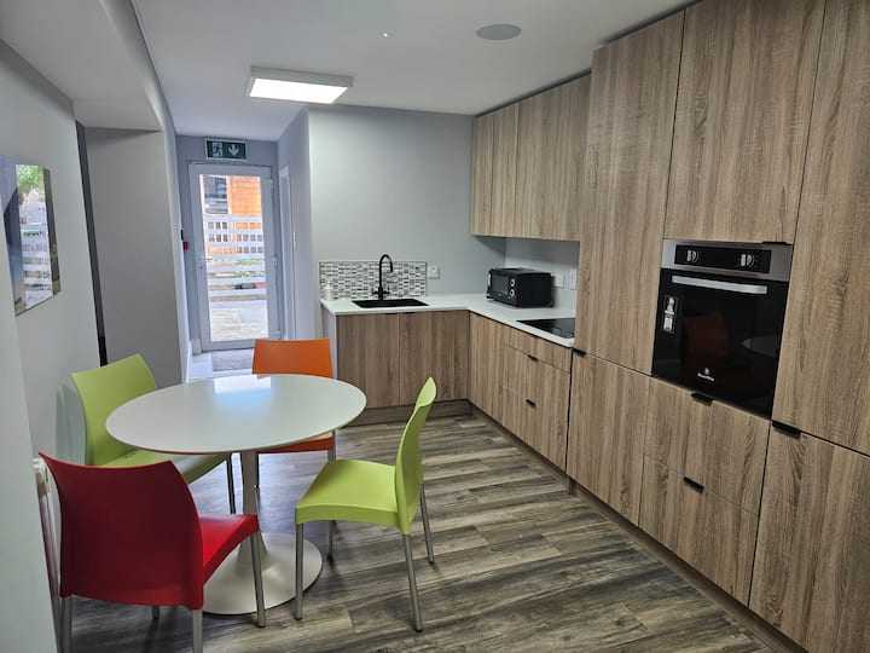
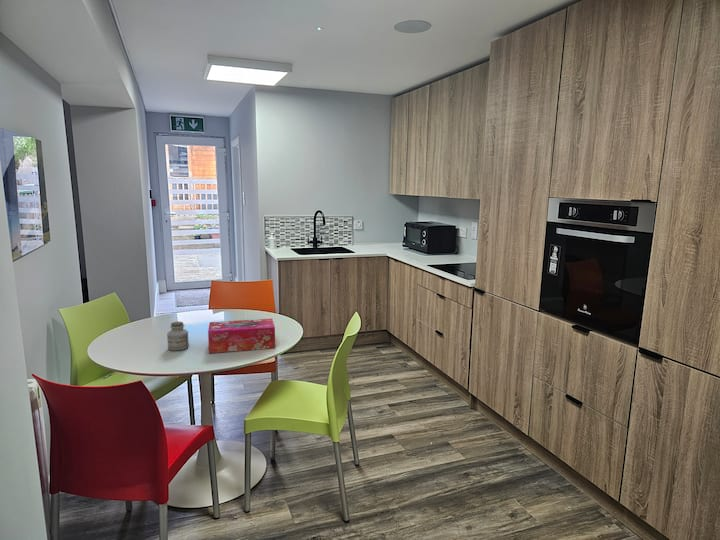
+ jar [166,321,190,352]
+ tissue box [207,318,276,354]
